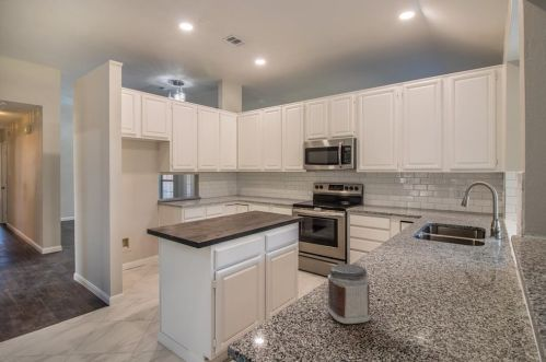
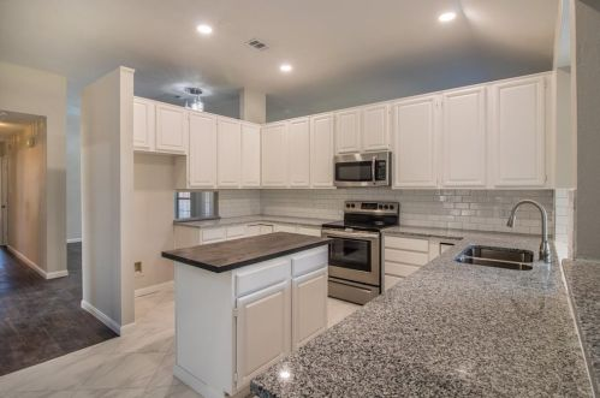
- jar [327,264,372,325]
